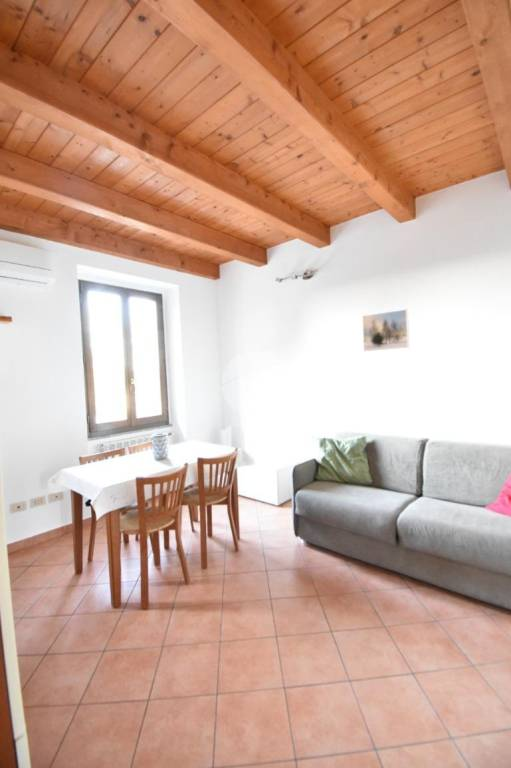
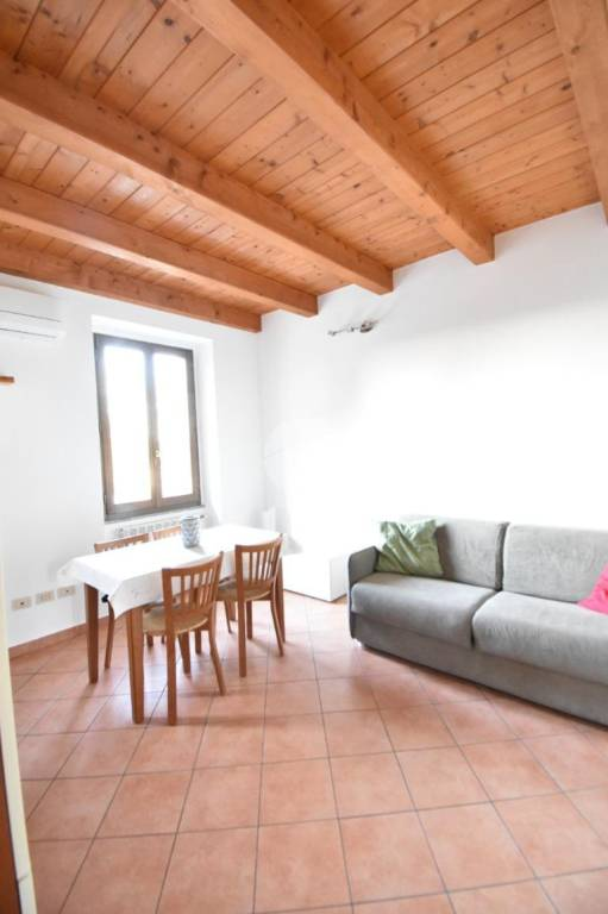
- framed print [361,308,410,352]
